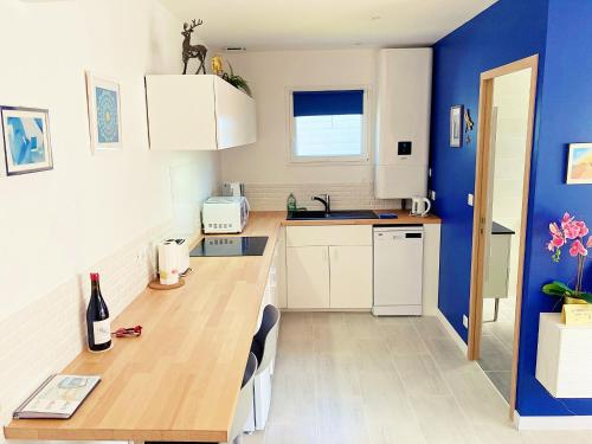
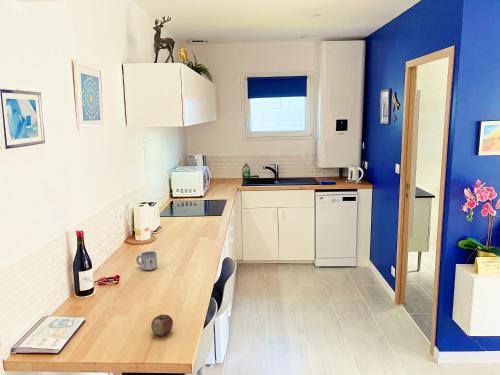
+ apple [150,313,174,337]
+ mug [135,250,158,271]
